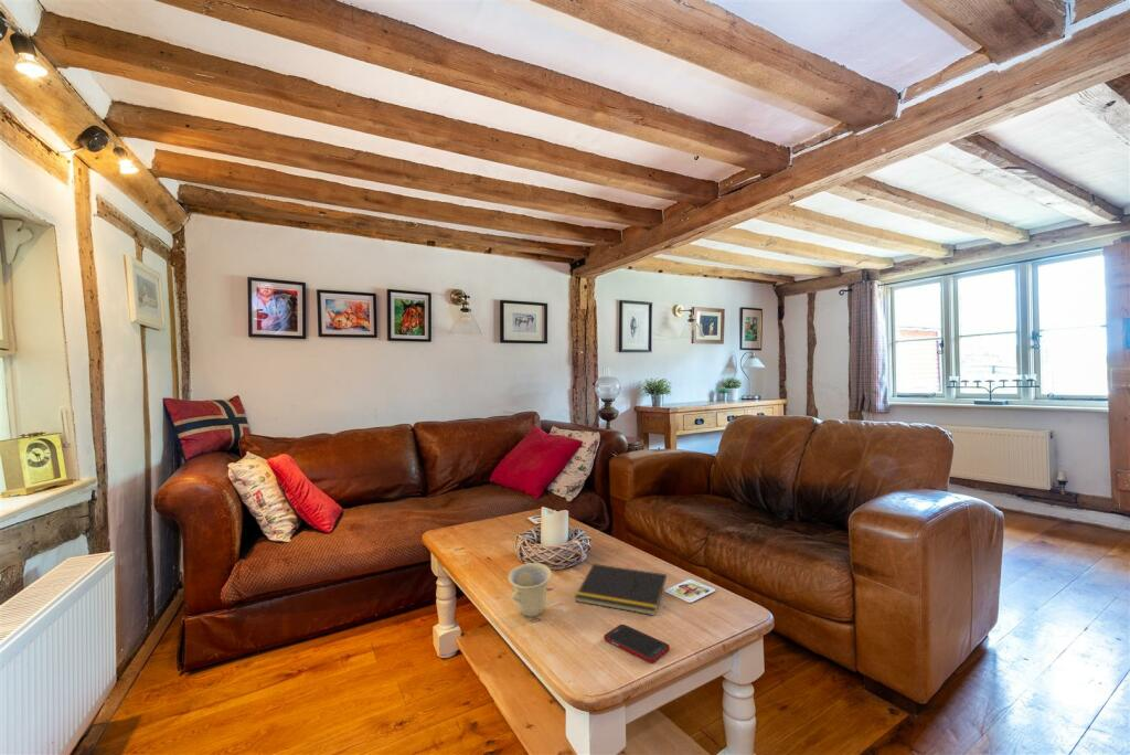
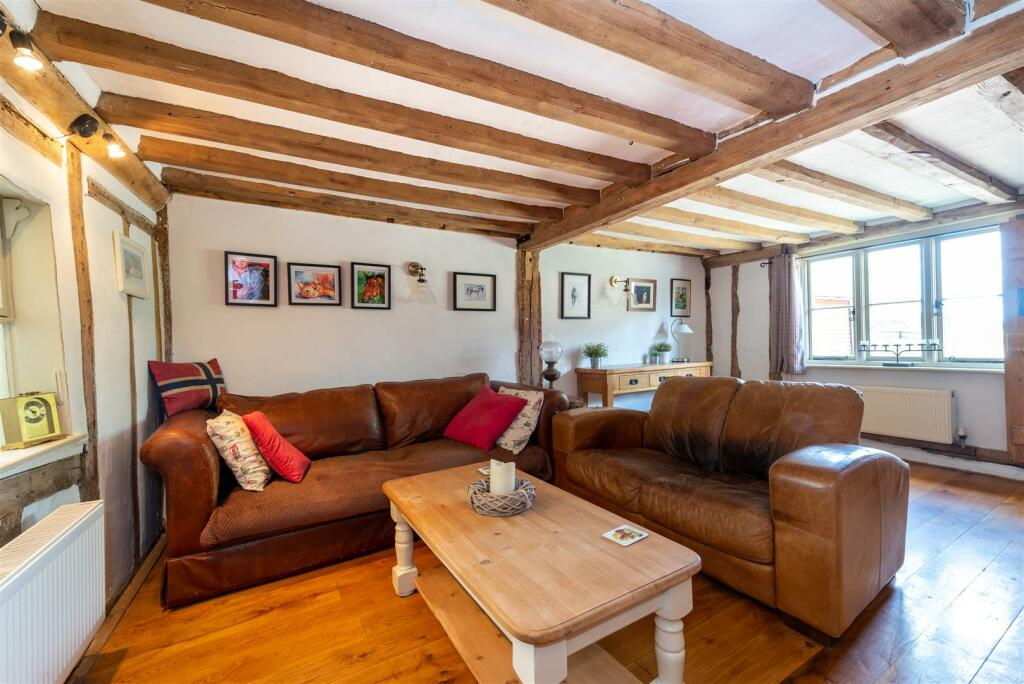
- cell phone [603,624,671,663]
- notepad [574,563,668,616]
- cup [507,562,553,618]
